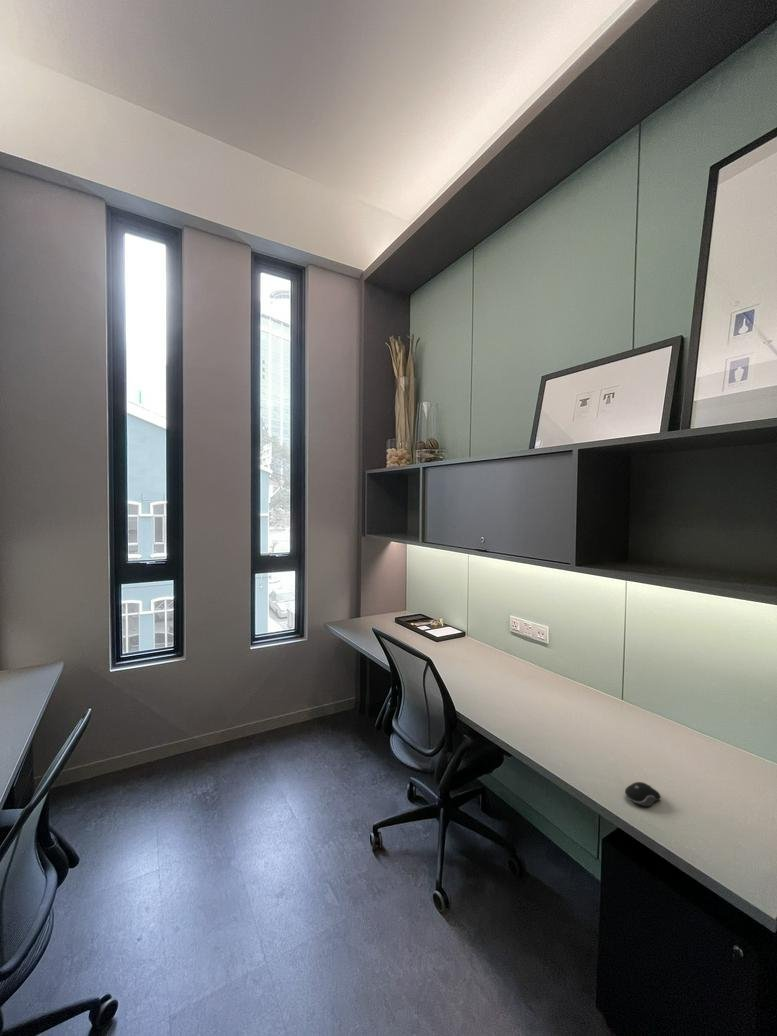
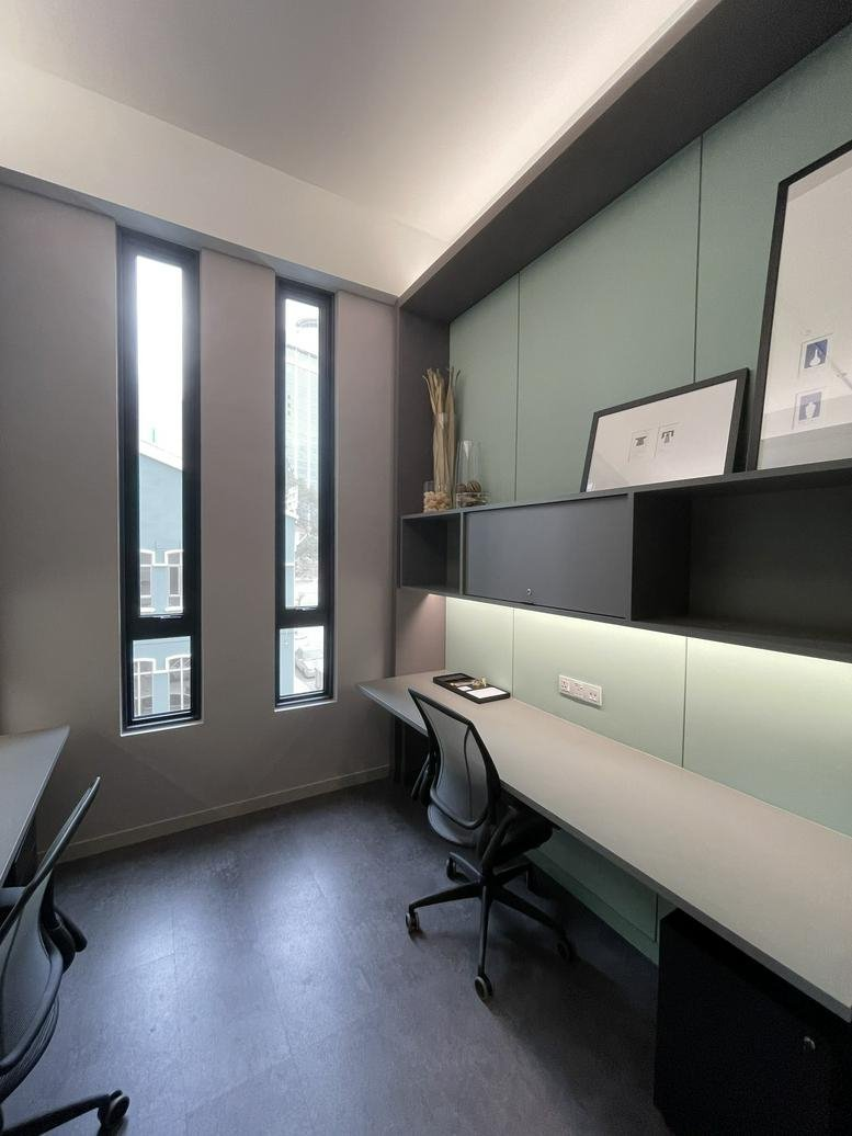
- computer mouse [624,781,662,807]
